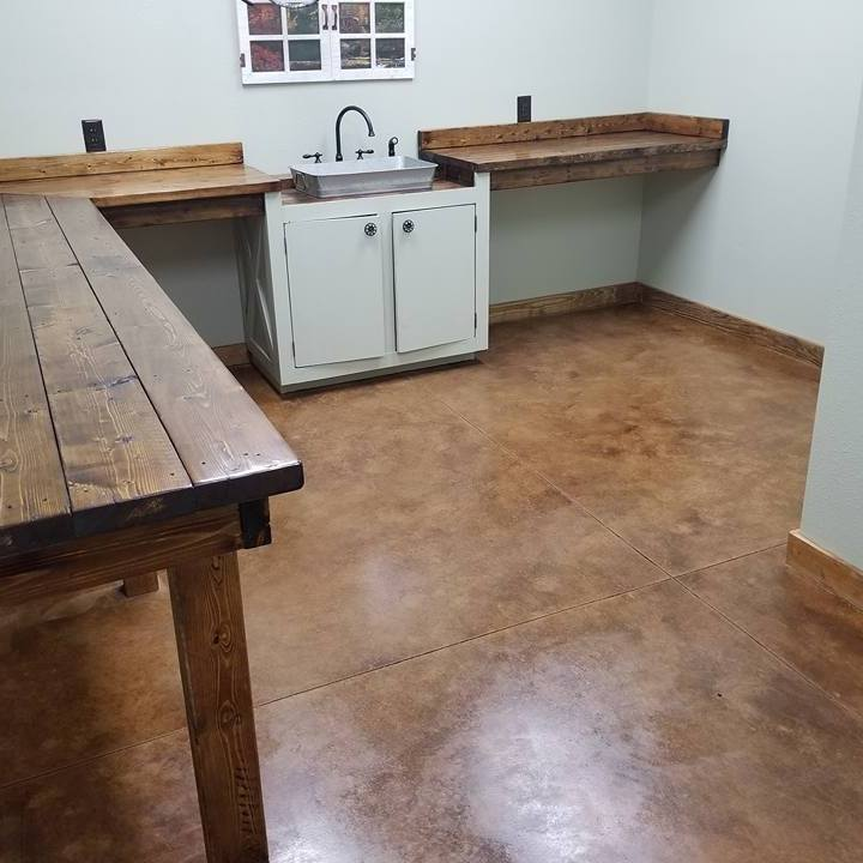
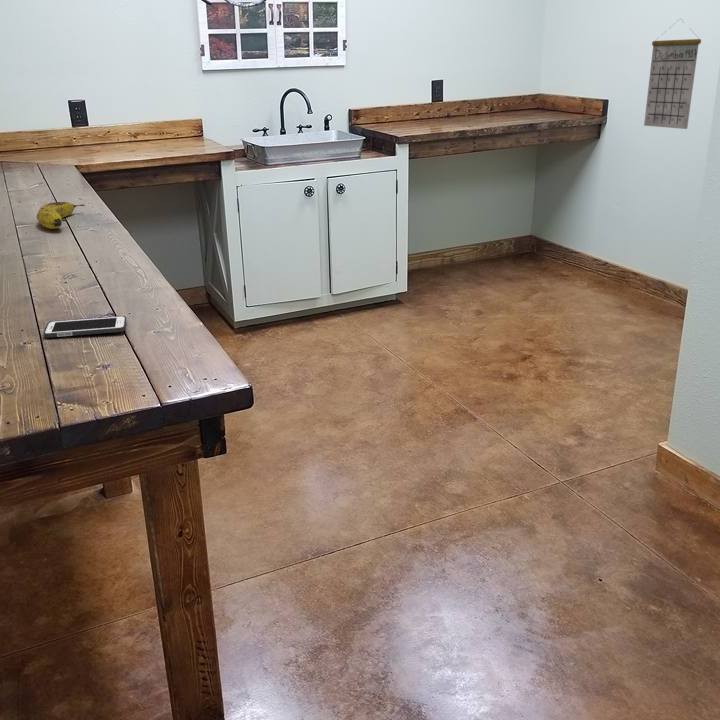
+ calendar [643,17,702,130]
+ cell phone [42,315,128,339]
+ fruit [36,201,86,230]
